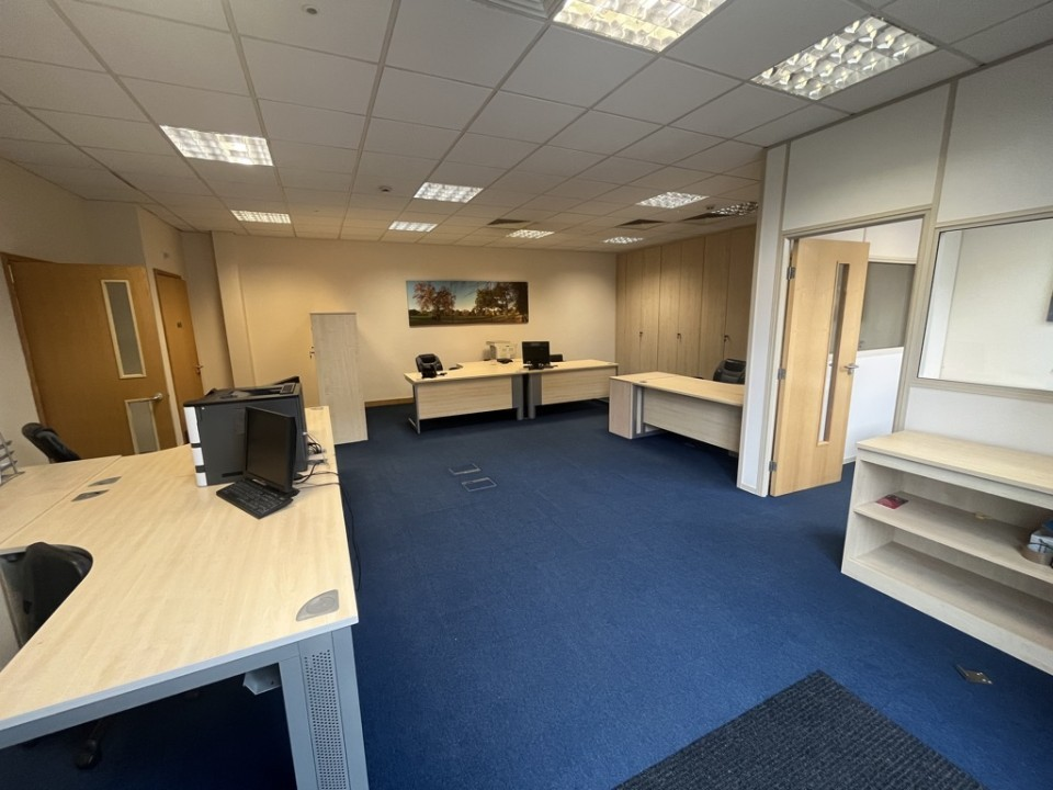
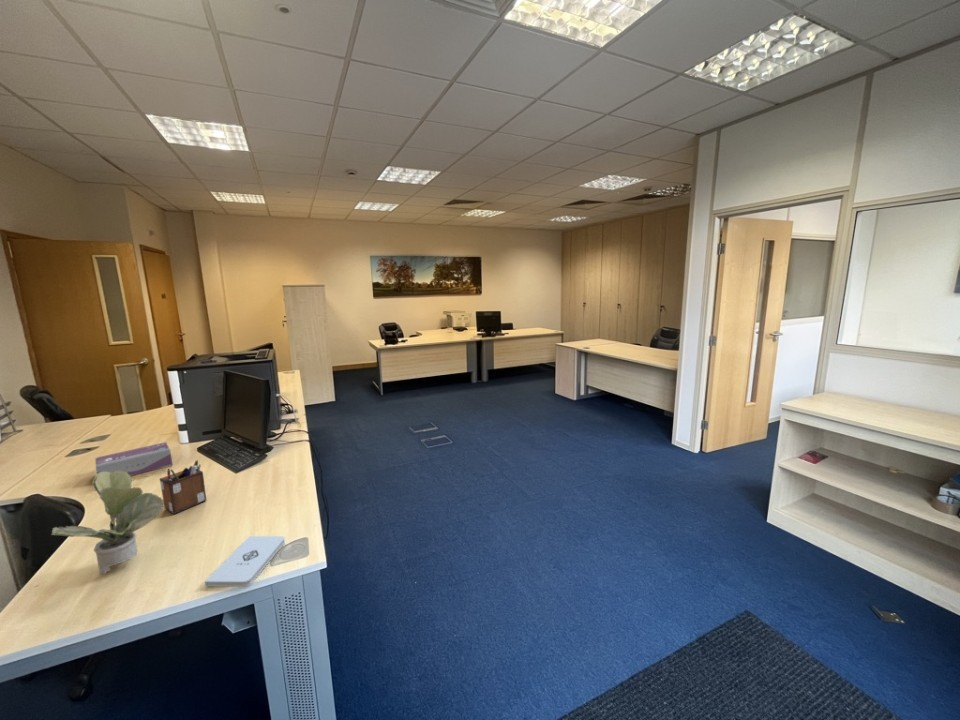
+ tissue box [95,441,174,477]
+ desk organizer [159,459,207,515]
+ notepad [204,535,286,588]
+ potted plant [50,470,164,575]
